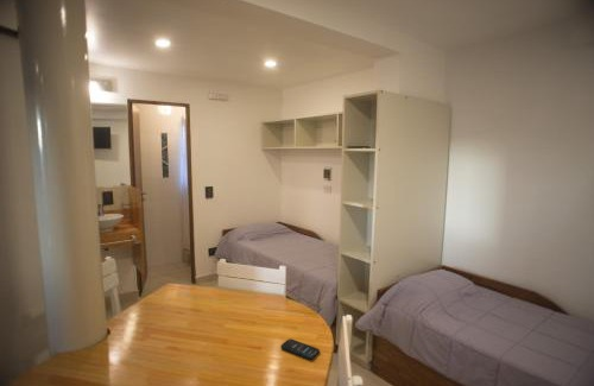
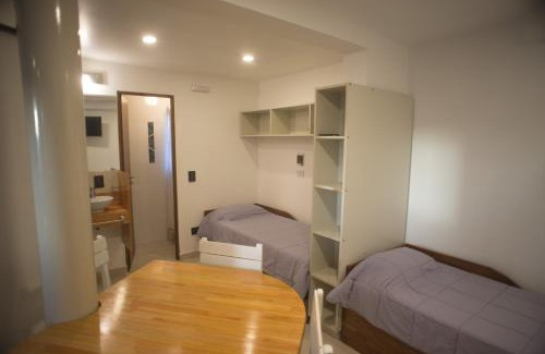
- smartphone [280,337,321,360]
